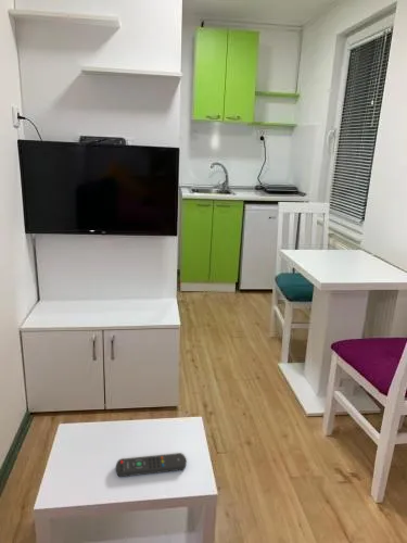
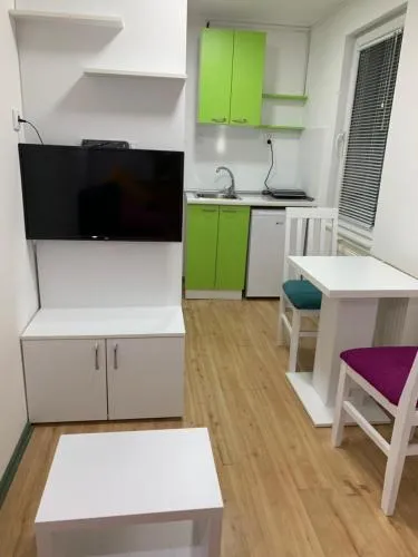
- remote control [115,452,187,478]
